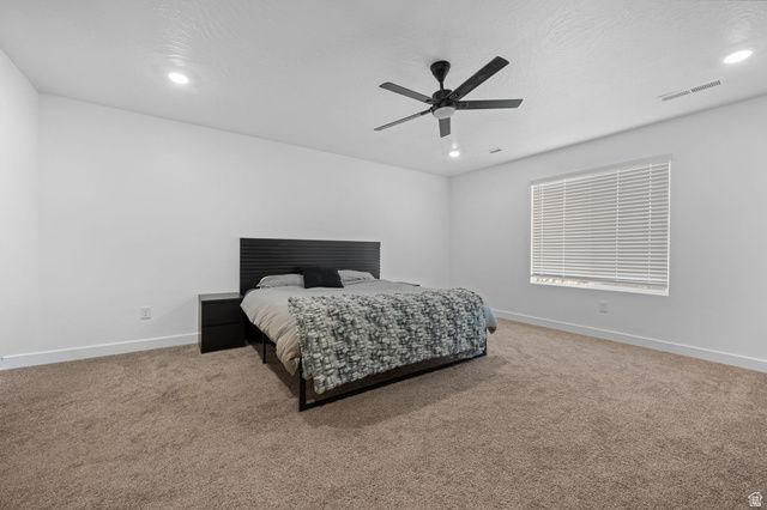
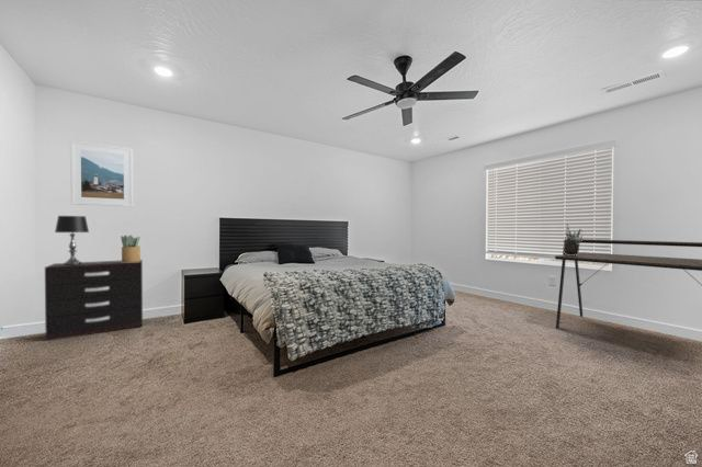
+ dresser [44,259,144,342]
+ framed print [69,139,134,208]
+ potted plant [120,234,141,262]
+ table lamp [54,215,90,265]
+ desk [554,238,702,330]
+ potted plant [562,224,584,255]
